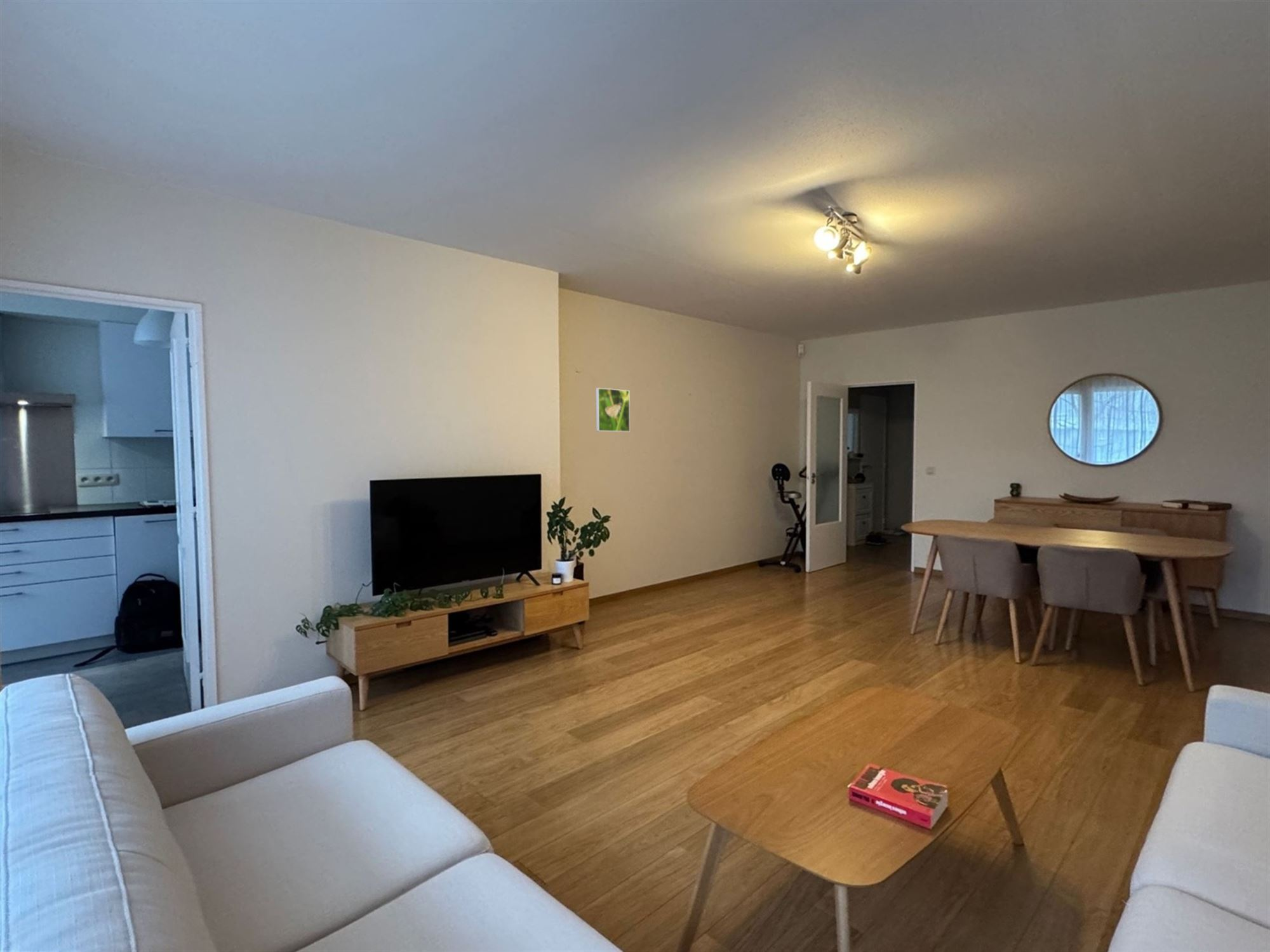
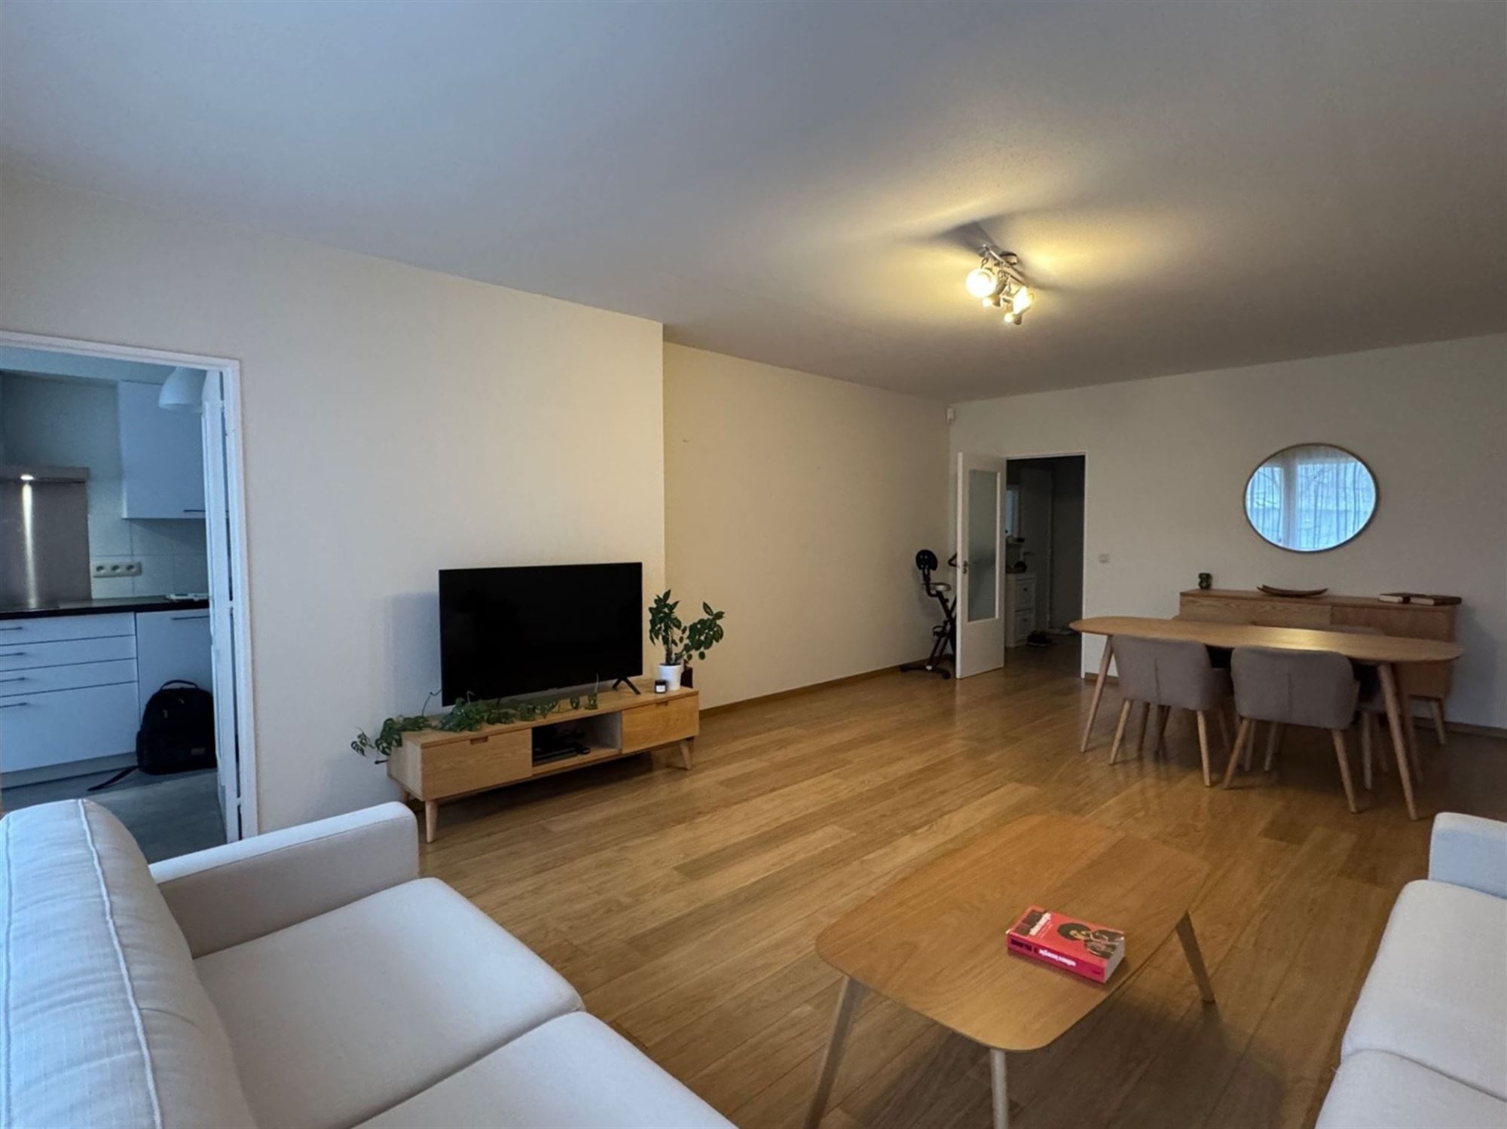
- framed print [595,387,631,433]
